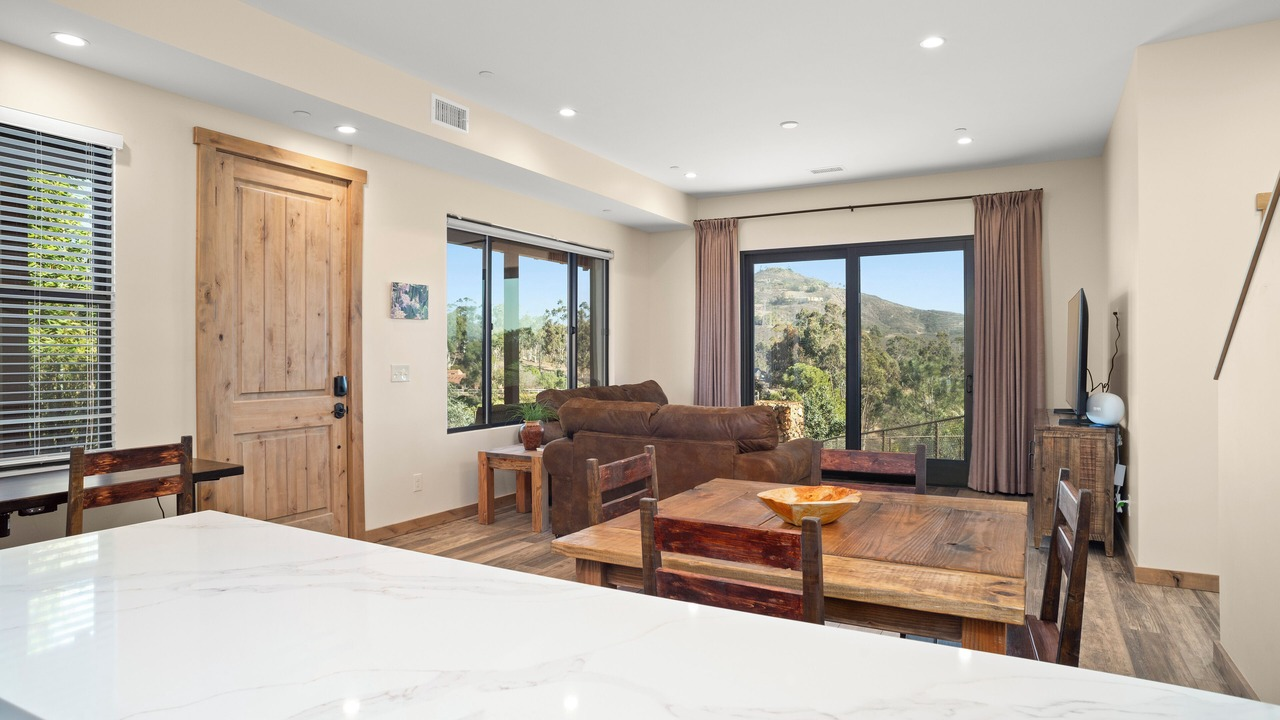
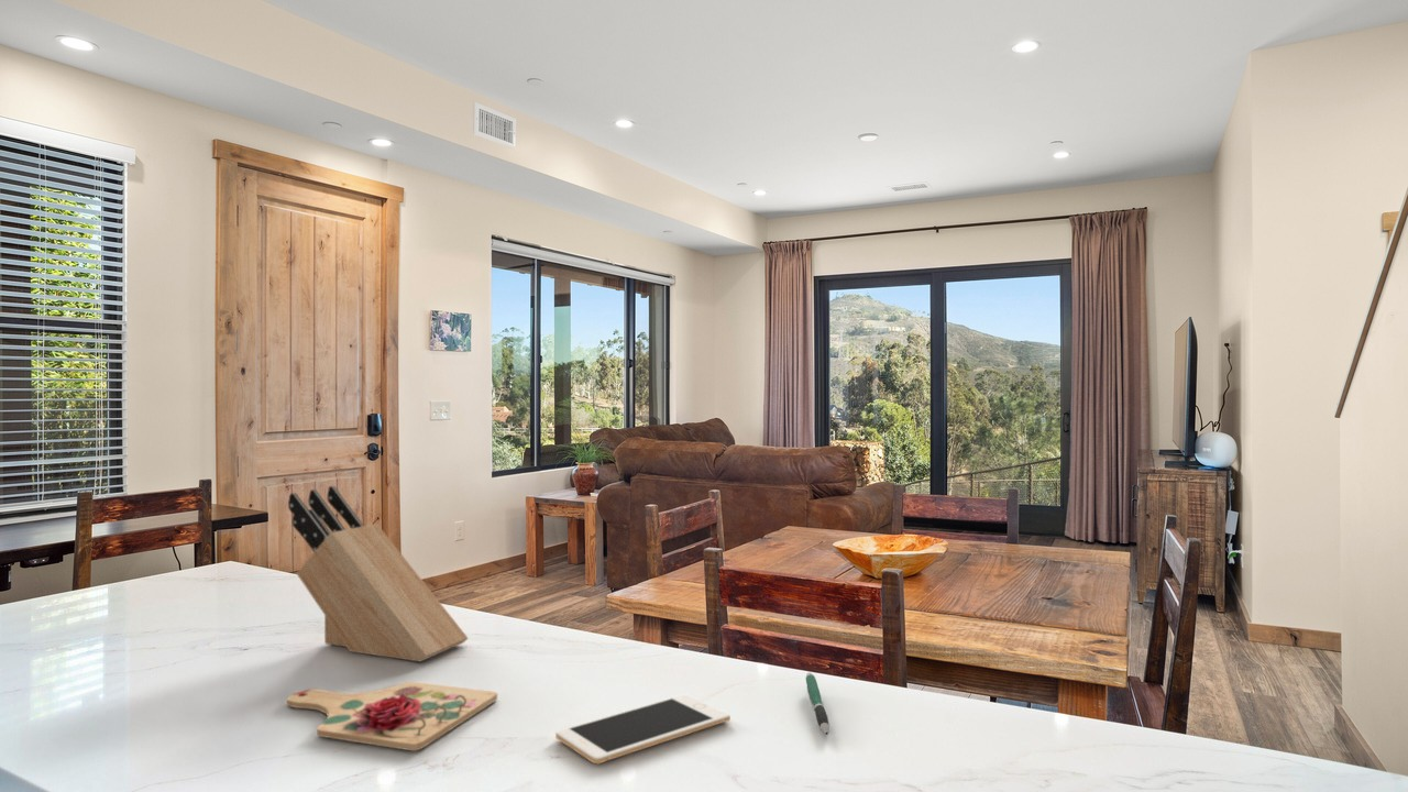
+ pen [805,672,831,736]
+ cell phone [554,693,732,765]
+ cutting board [286,681,498,751]
+ knife block [287,485,469,662]
